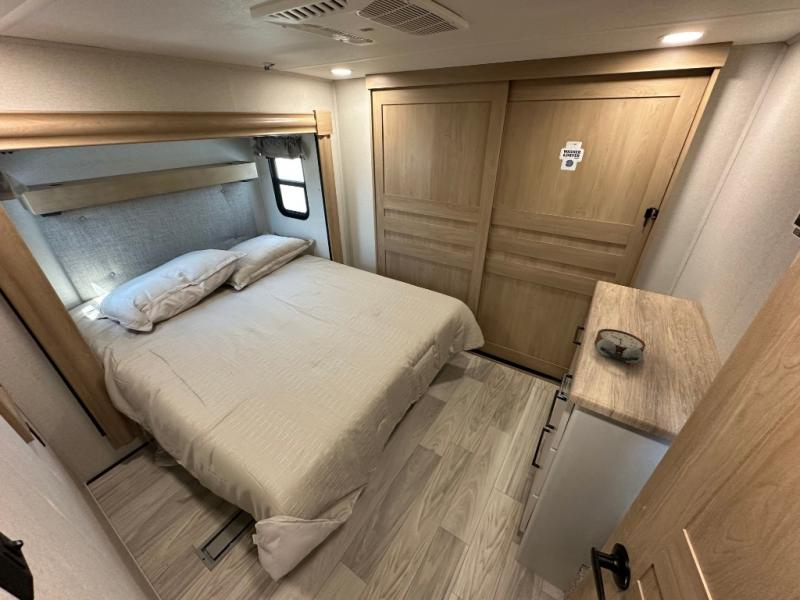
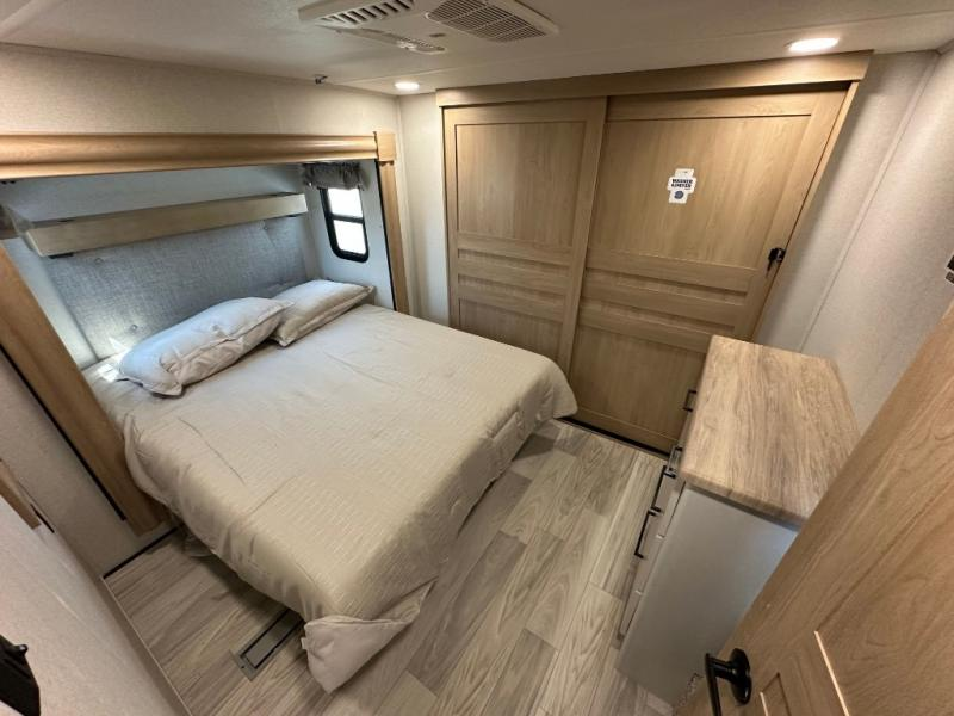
- alarm clock [594,328,647,365]
